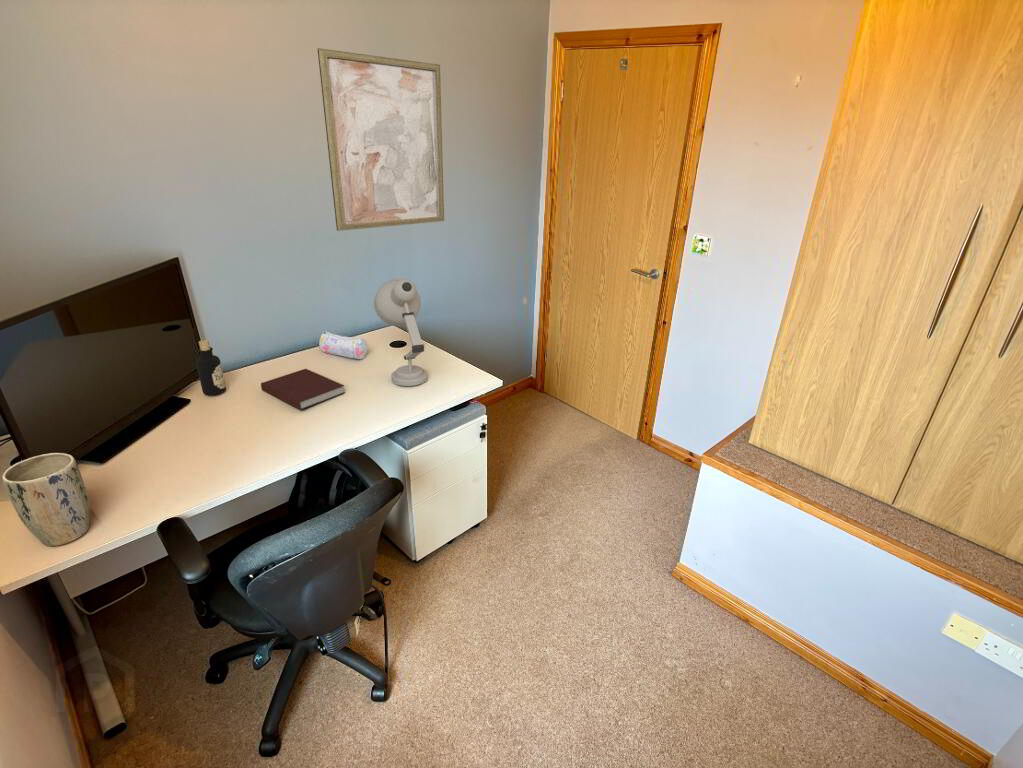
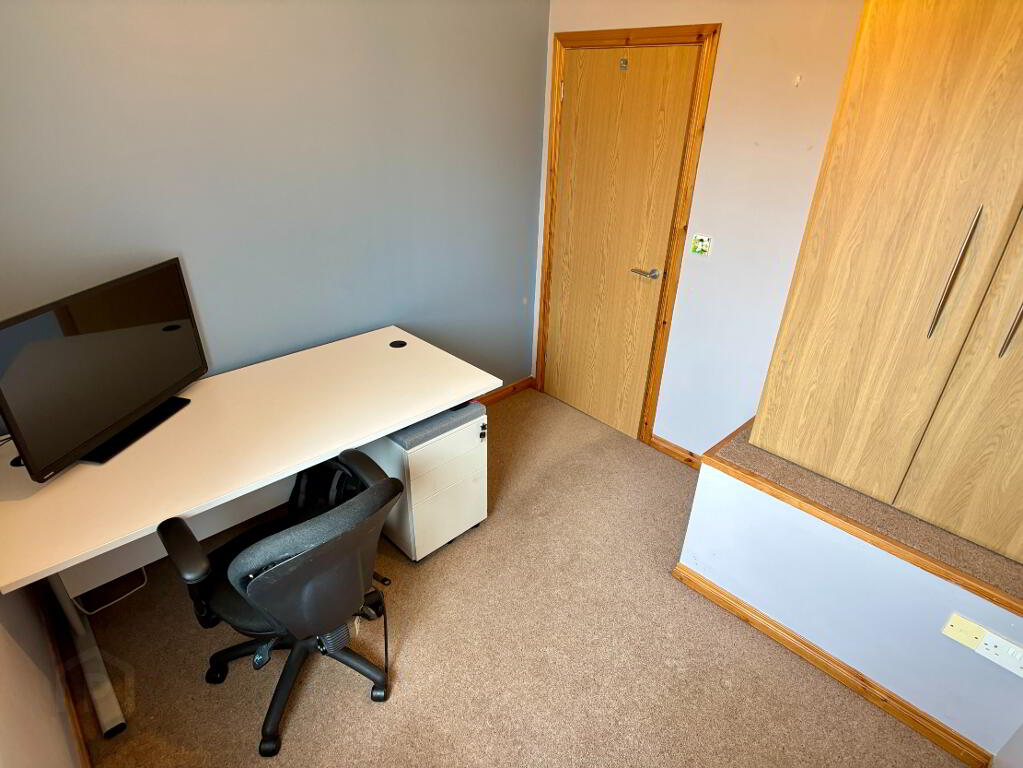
- notebook [260,368,346,411]
- bottle [195,339,227,397]
- plant pot [1,452,91,547]
- desk lamp [373,278,429,387]
- wall art [317,47,445,232]
- pencil case [318,331,369,360]
